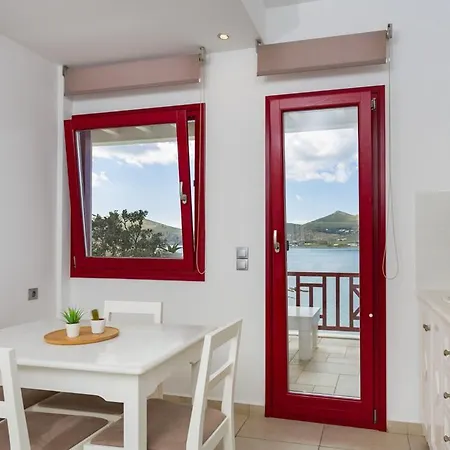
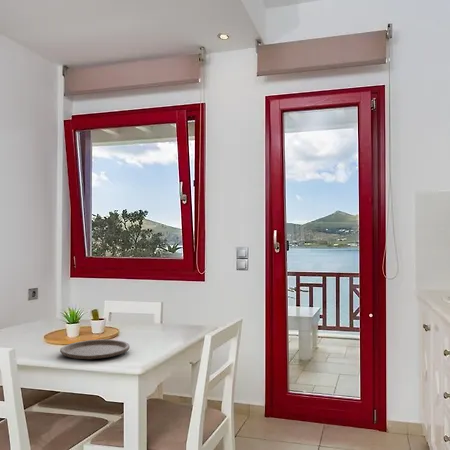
+ plate [59,339,131,361]
